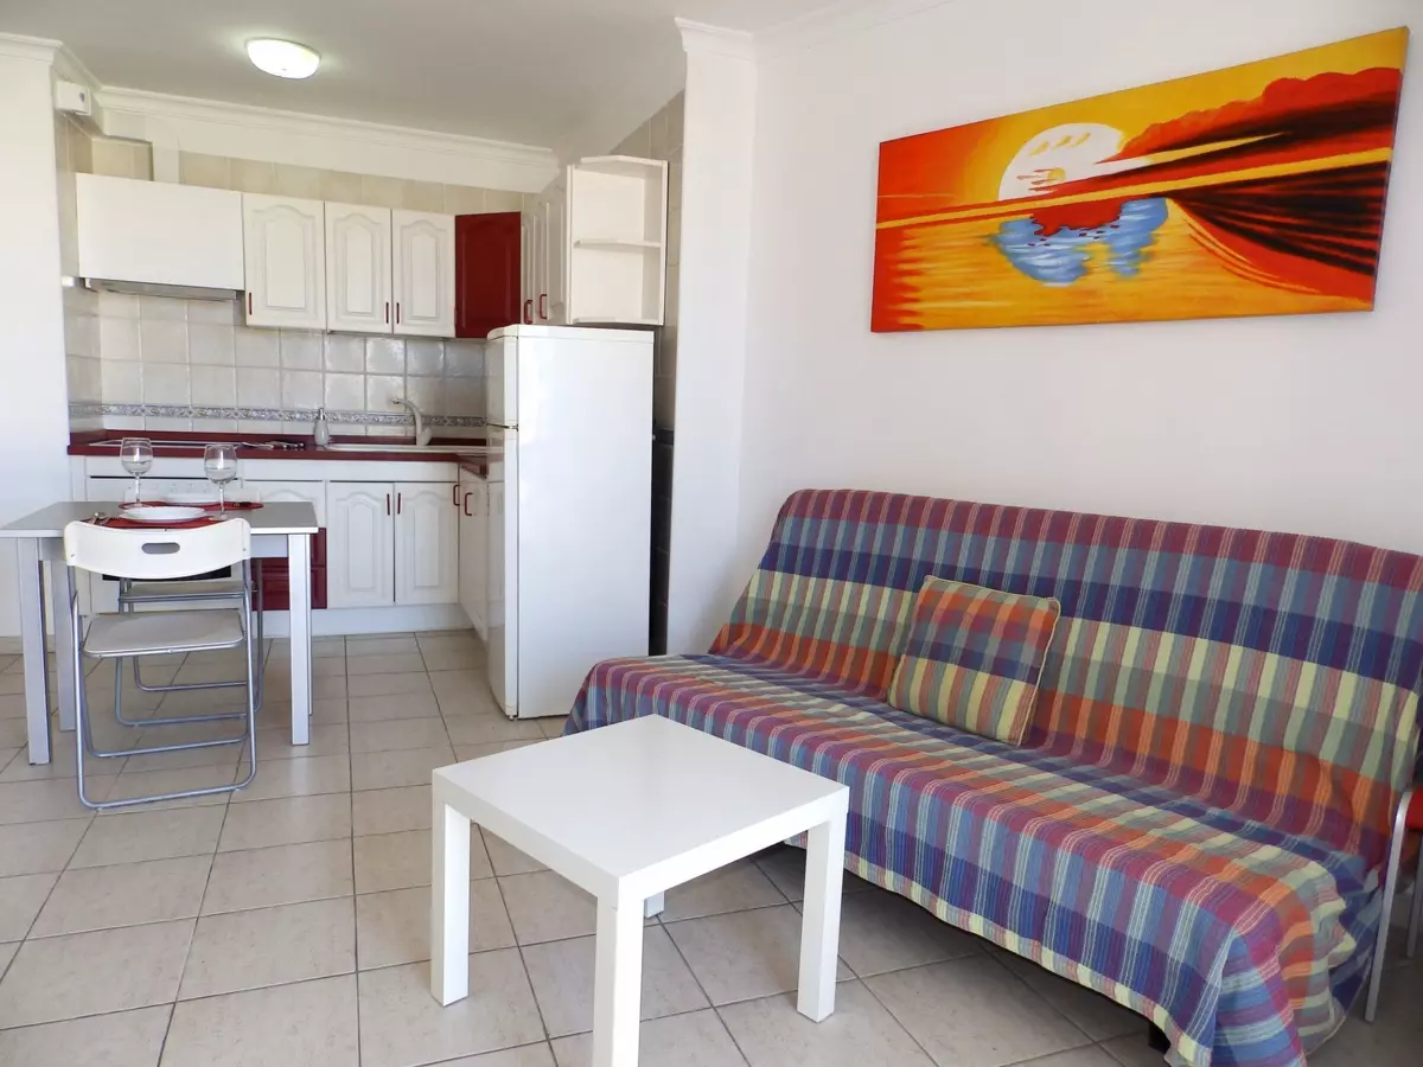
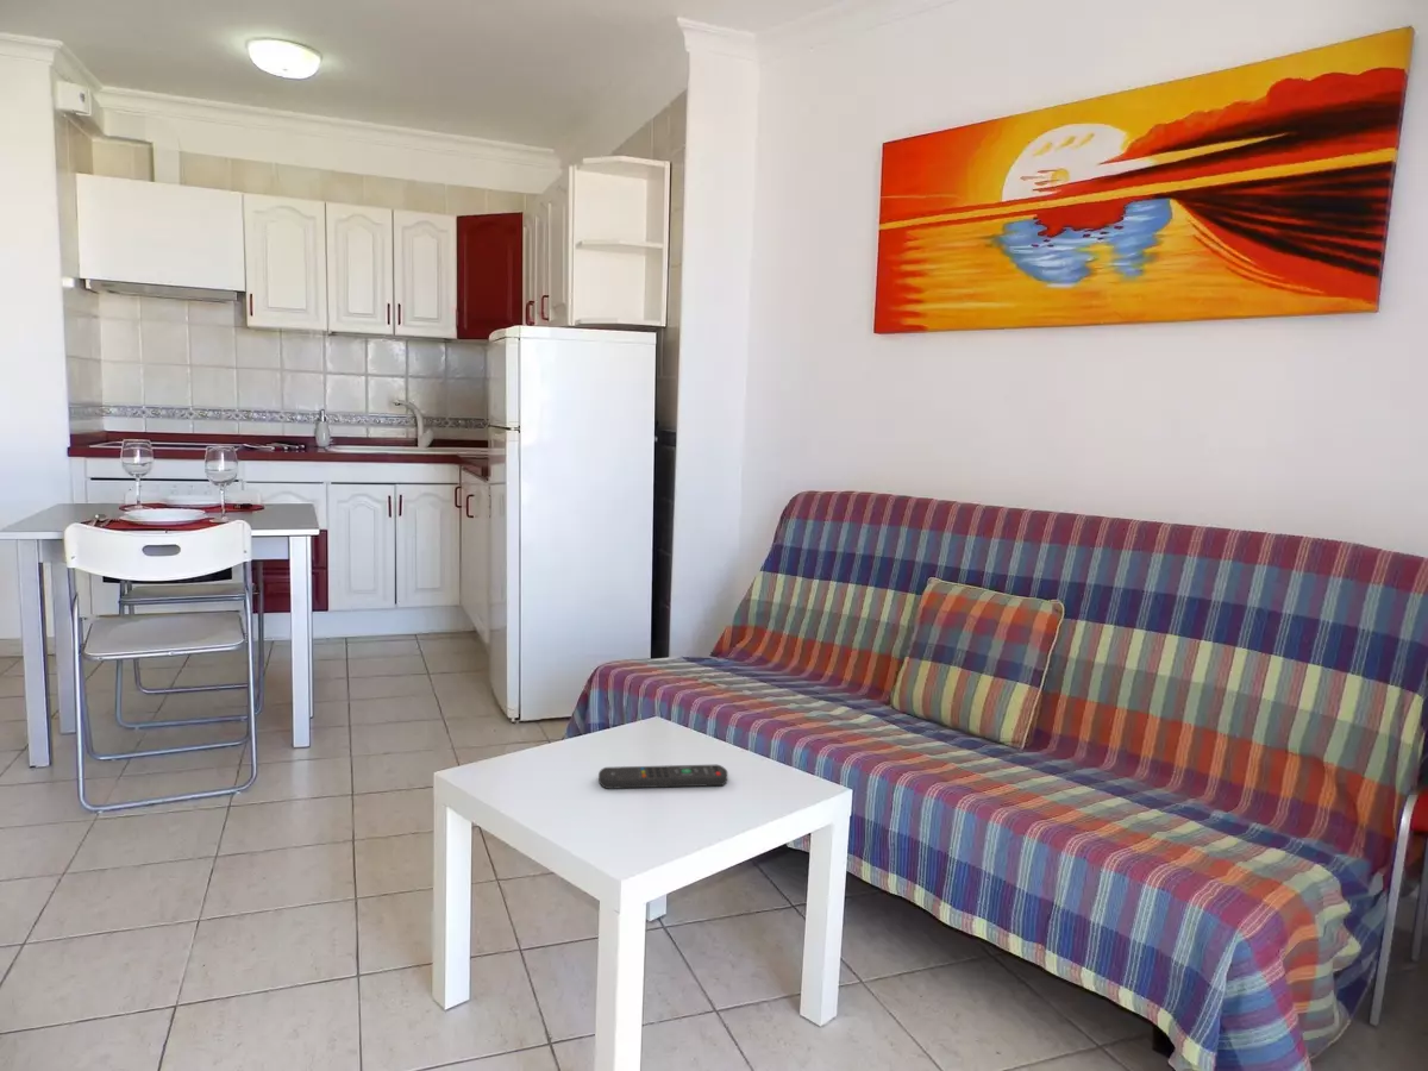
+ remote control [597,764,728,790]
